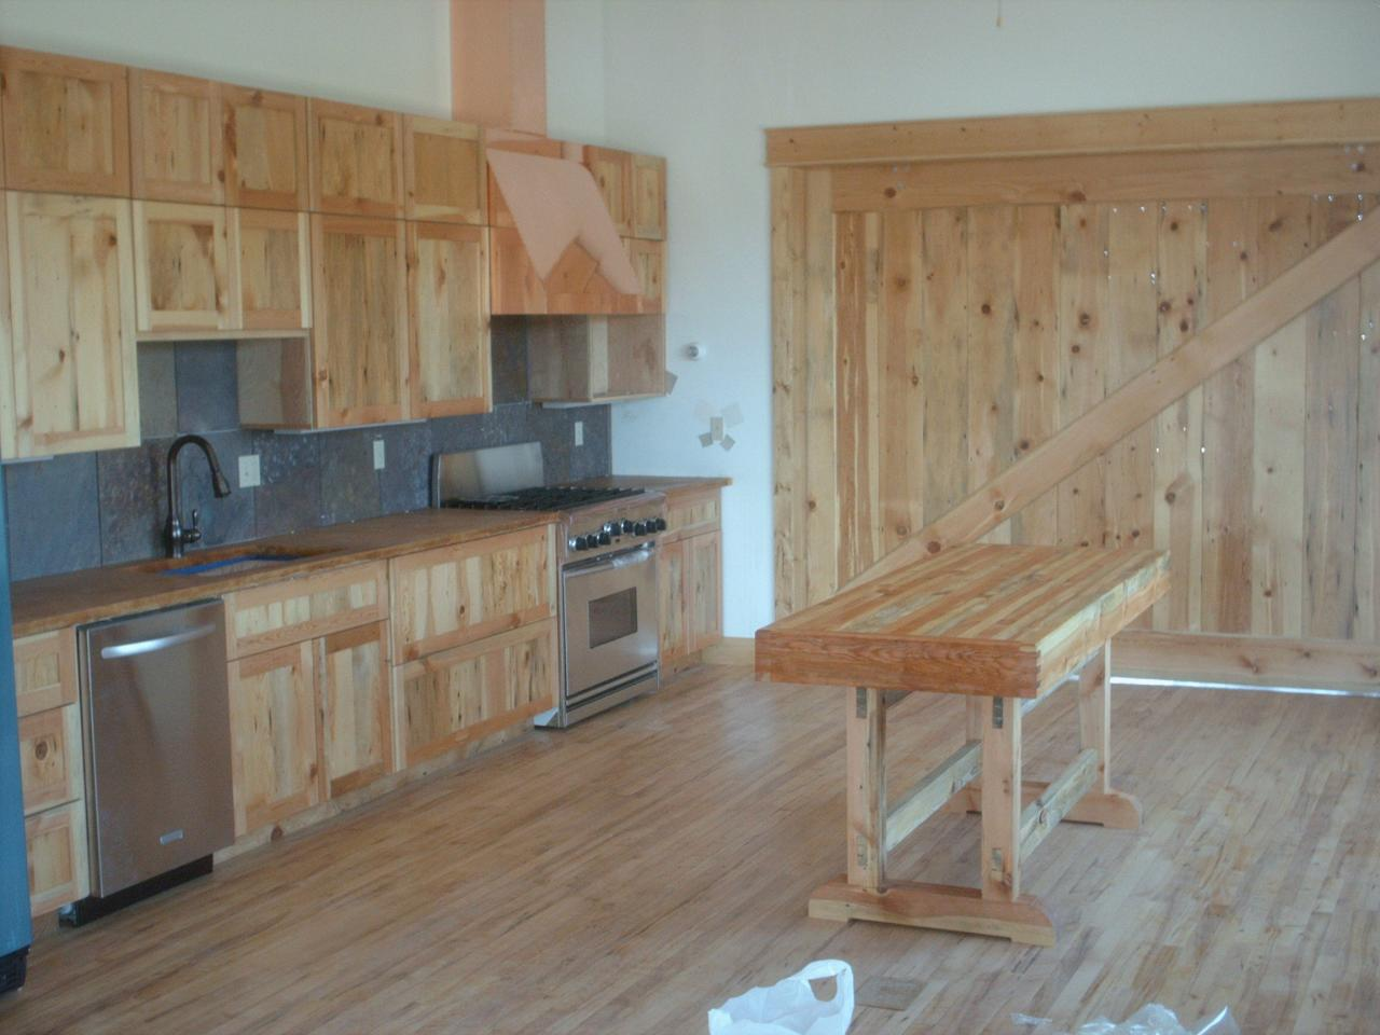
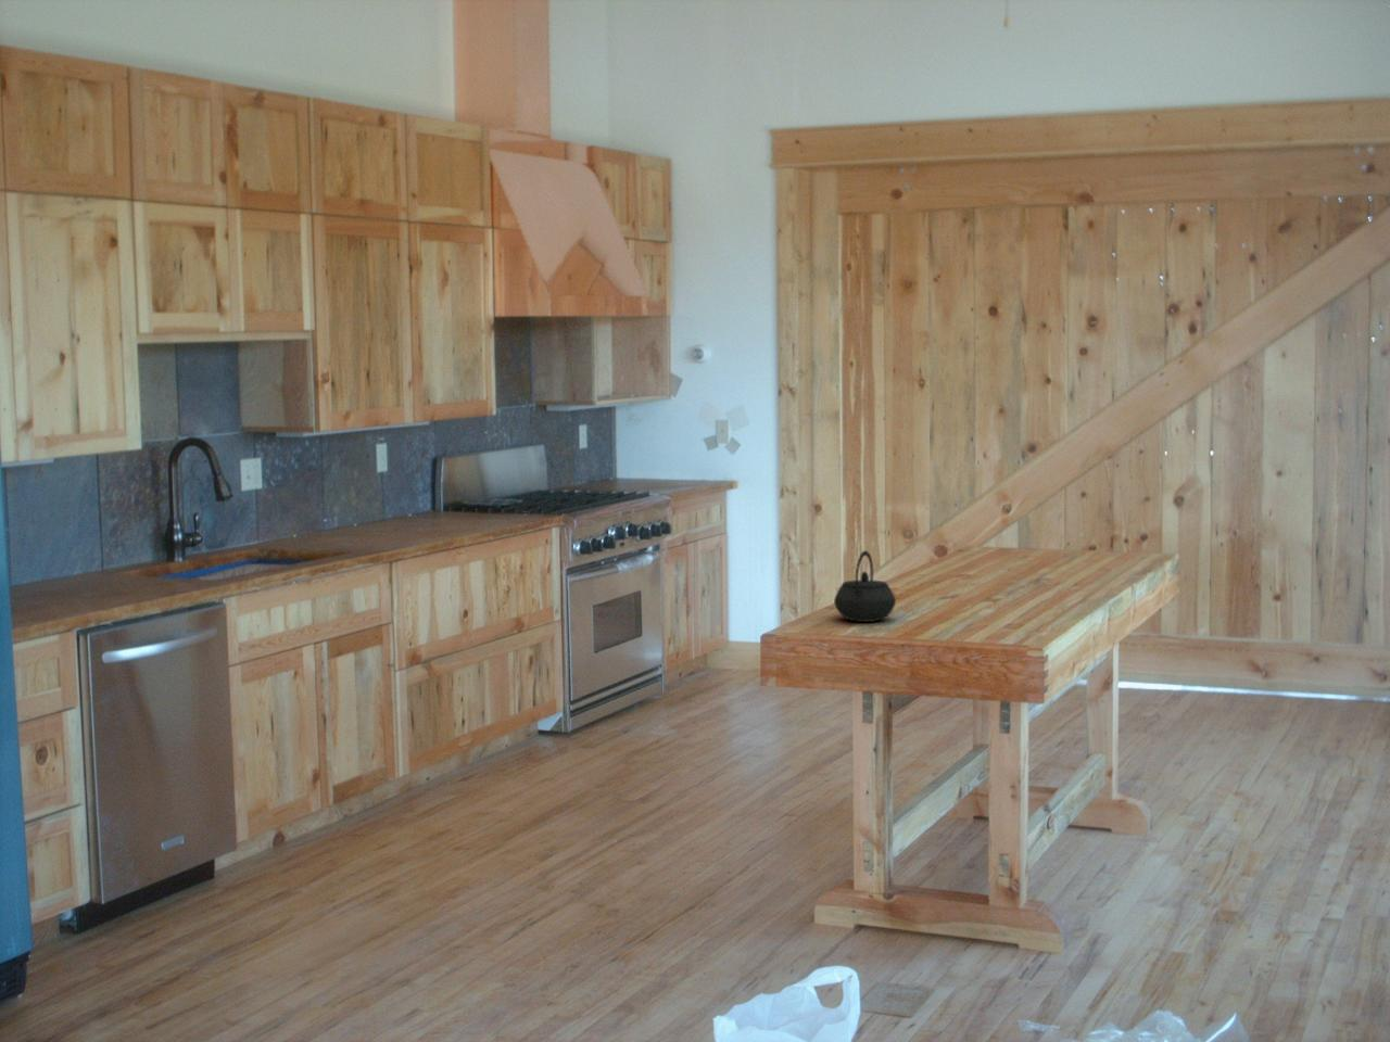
+ kettle [833,549,897,623]
